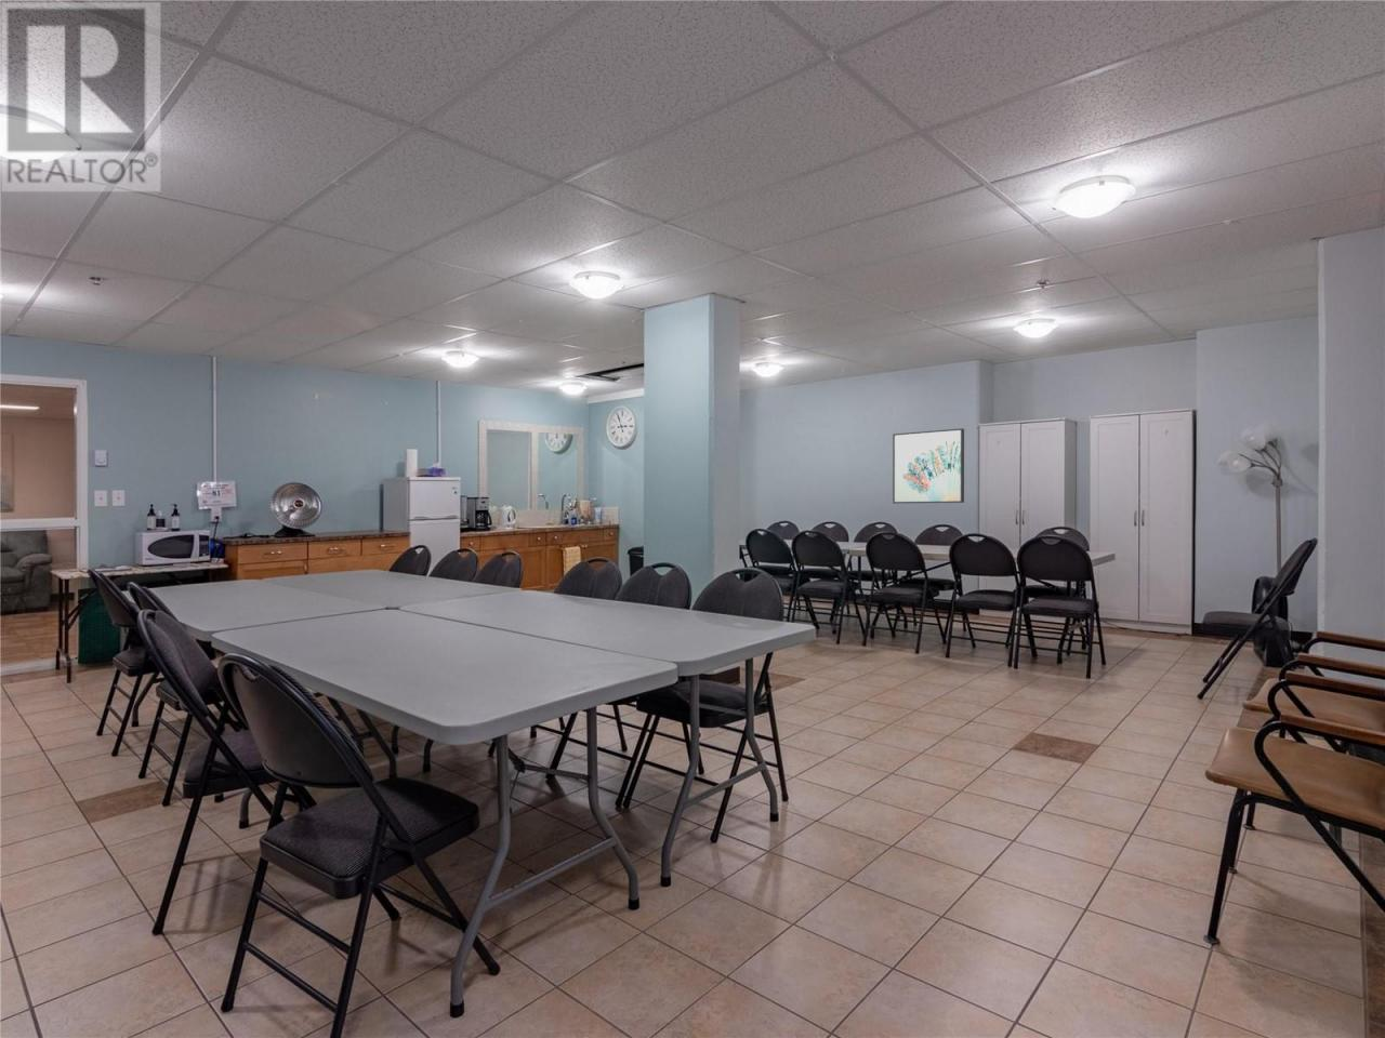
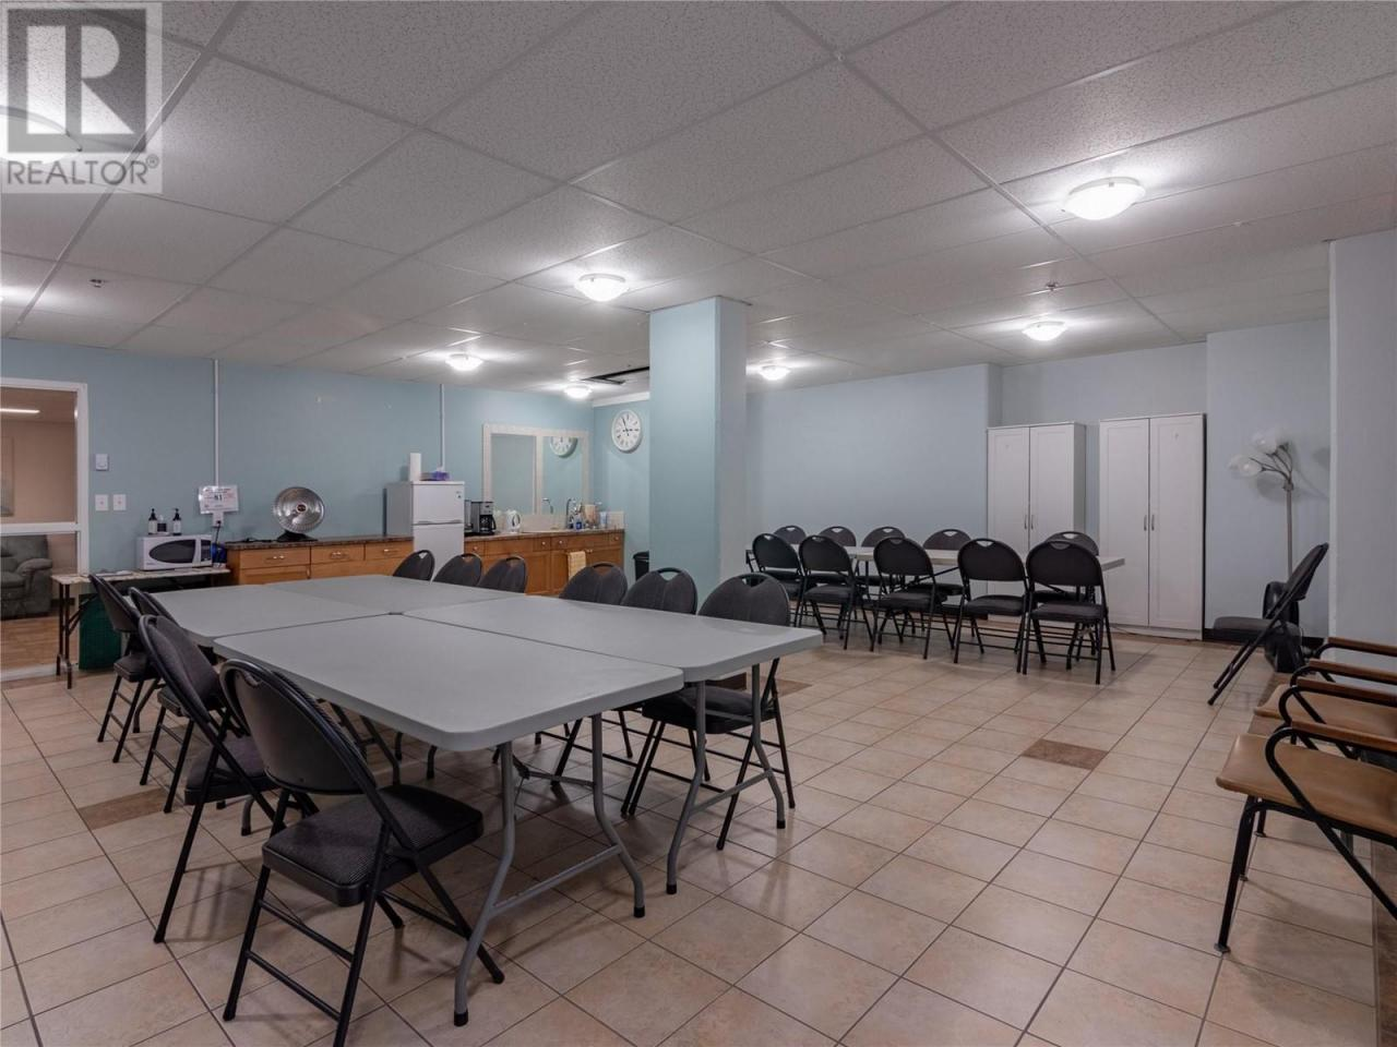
- wall art [892,427,965,505]
